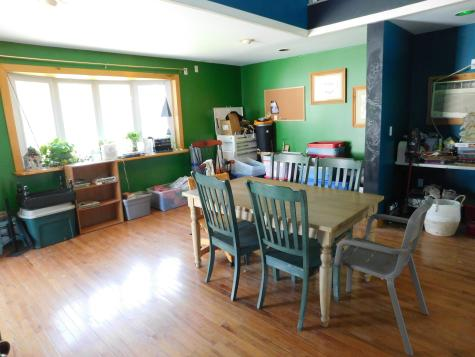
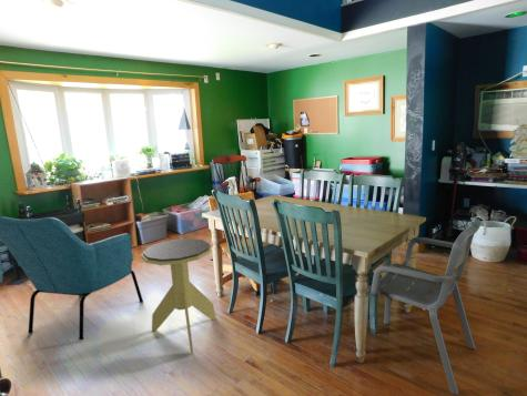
+ side table [140,237,217,355]
+ armchair [0,215,144,341]
